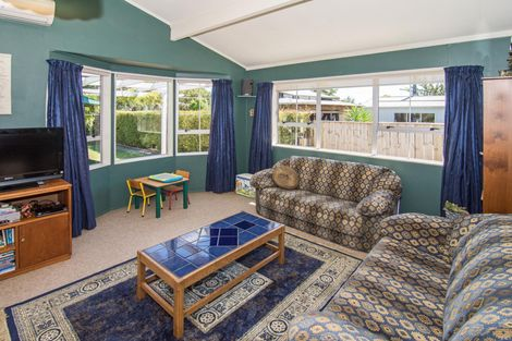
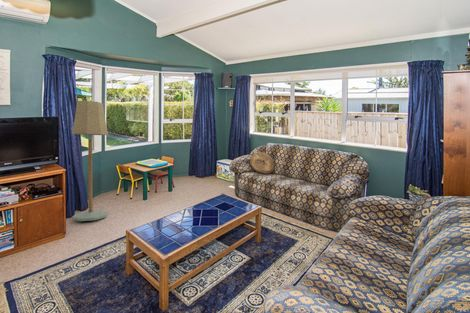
+ floor lamp [71,100,109,222]
